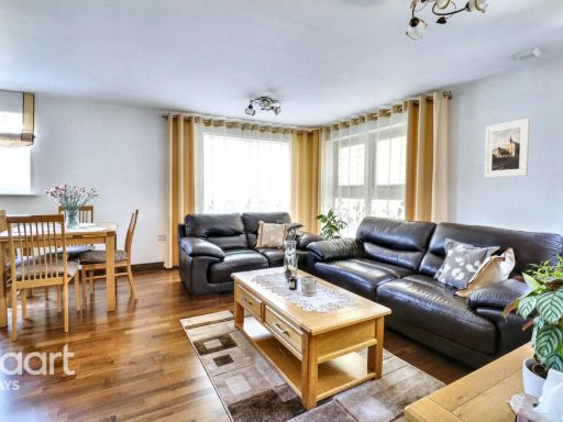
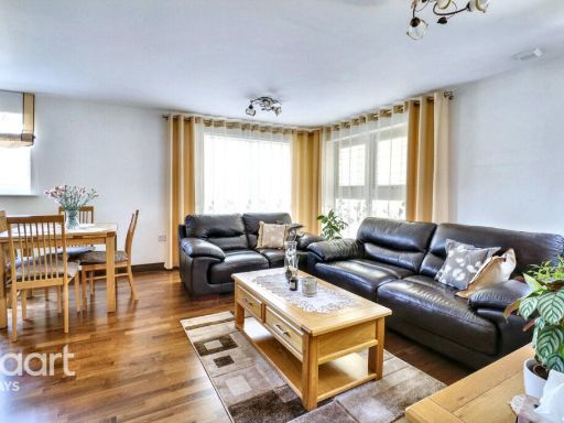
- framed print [484,118,531,179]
